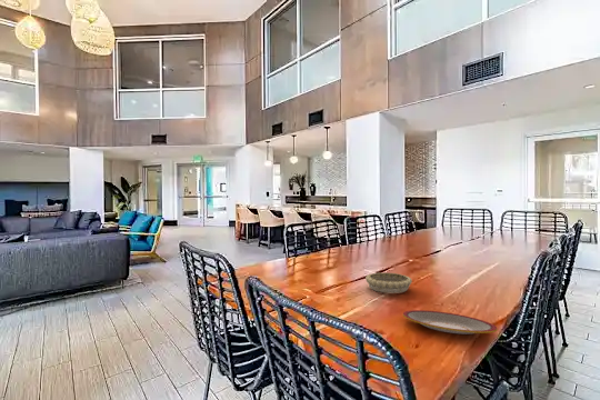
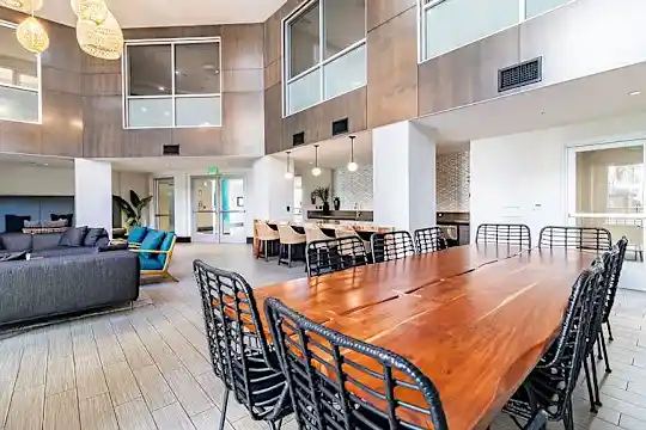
- decorative bowl [364,271,413,294]
- plate [402,309,498,336]
